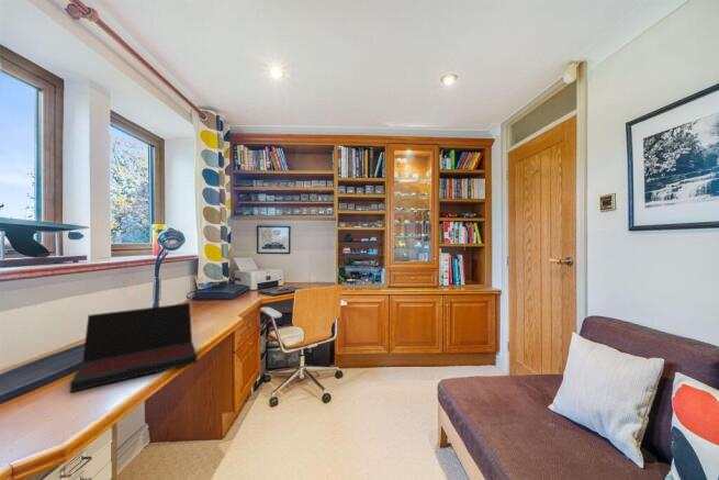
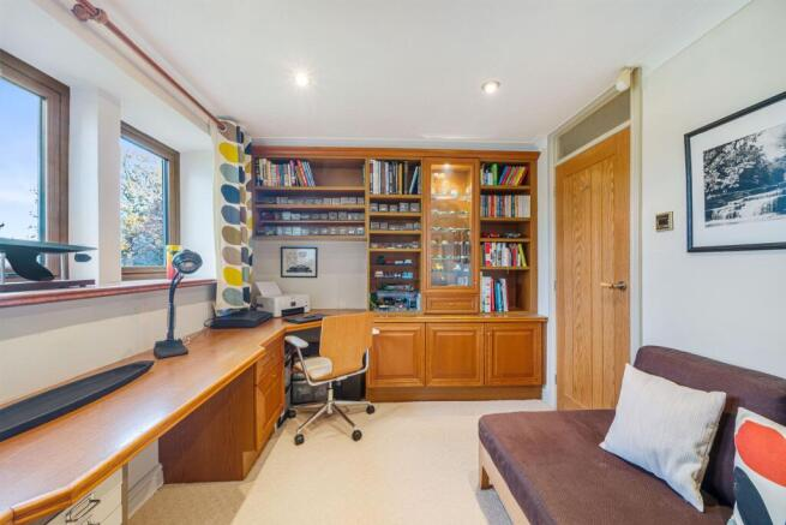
- laptop [69,302,199,393]
